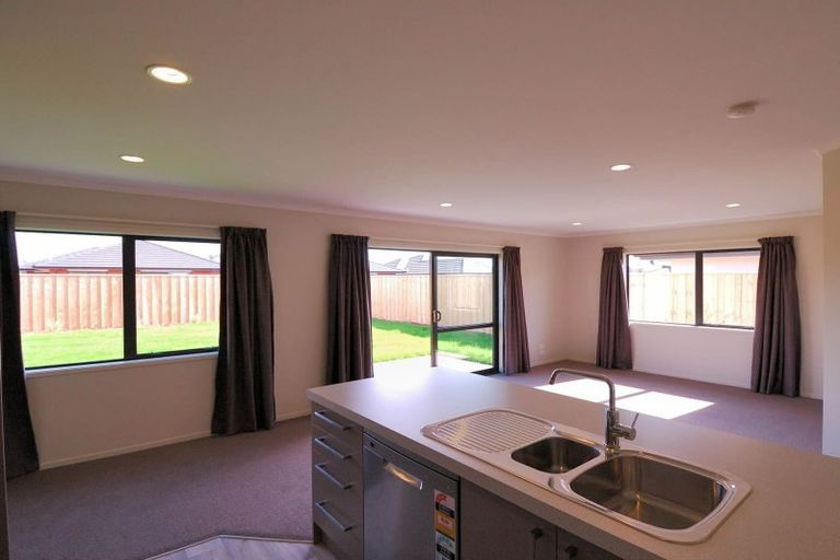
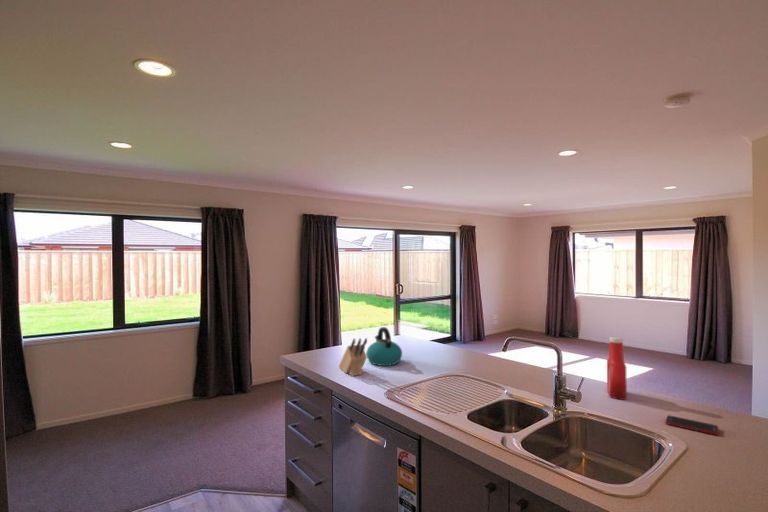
+ cell phone [665,414,720,436]
+ soap bottle [606,336,628,401]
+ kettle [365,326,403,367]
+ knife block [338,337,368,377]
